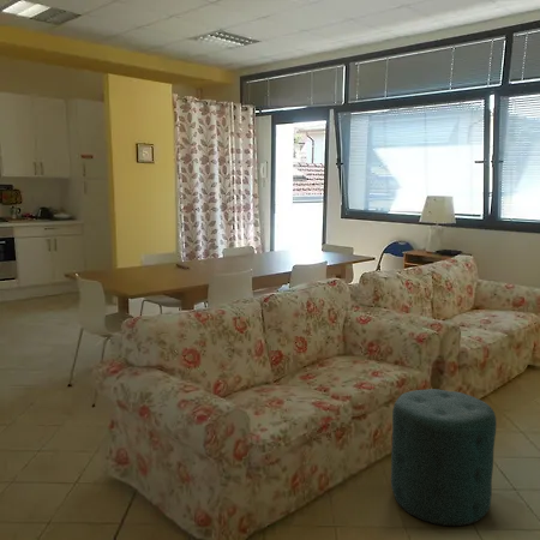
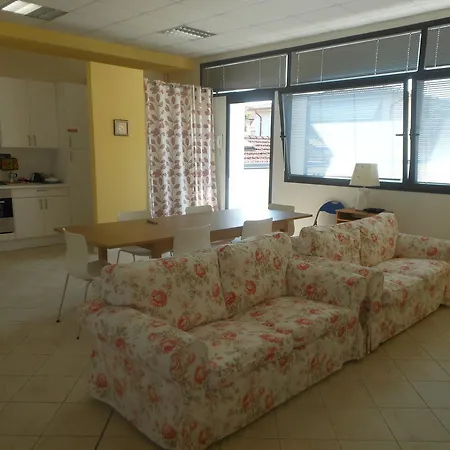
- ottoman [390,388,498,527]
